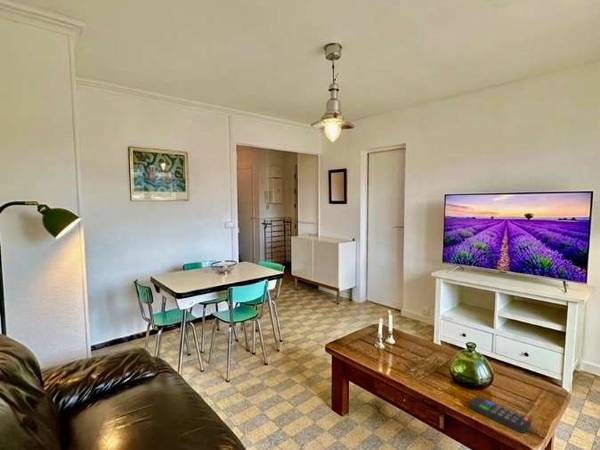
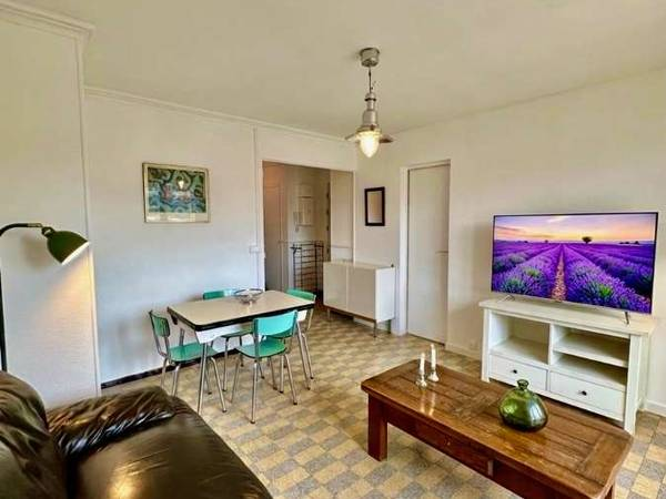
- remote control [468,395,532,434]
